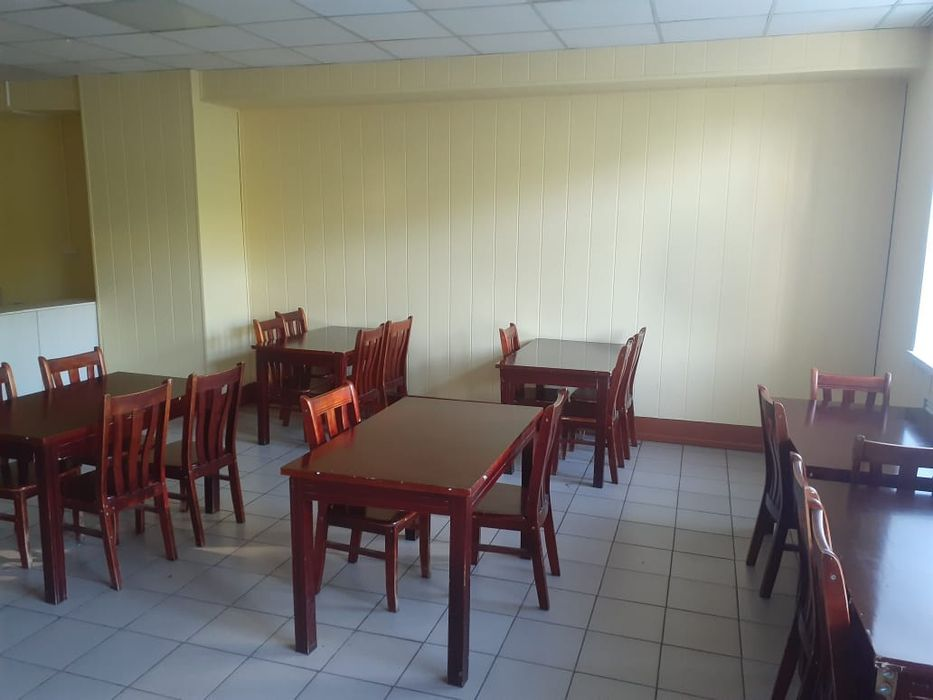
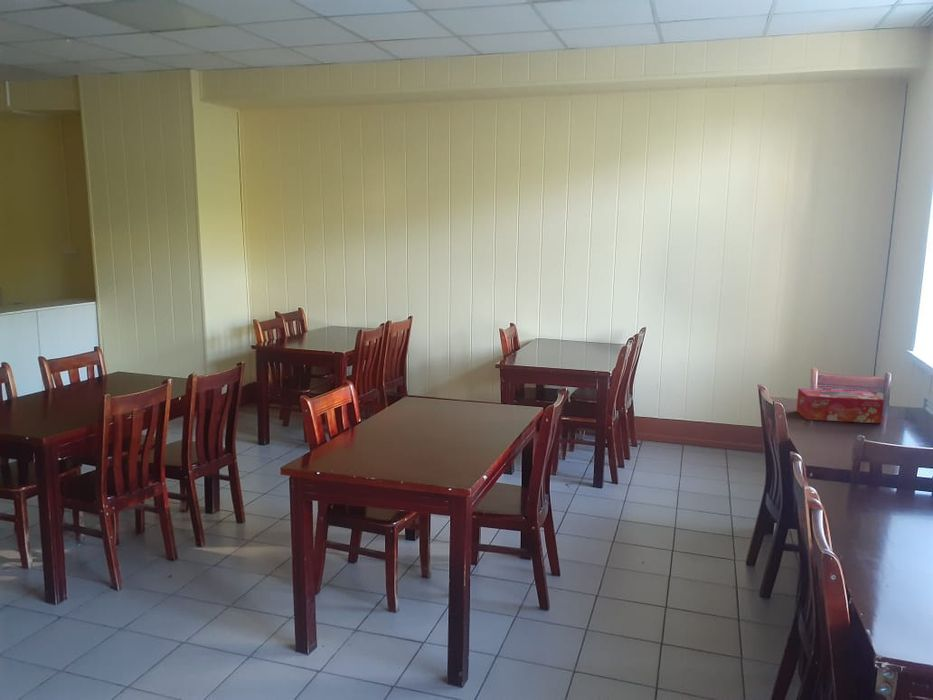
+ tissue box [795,387,885,424]
